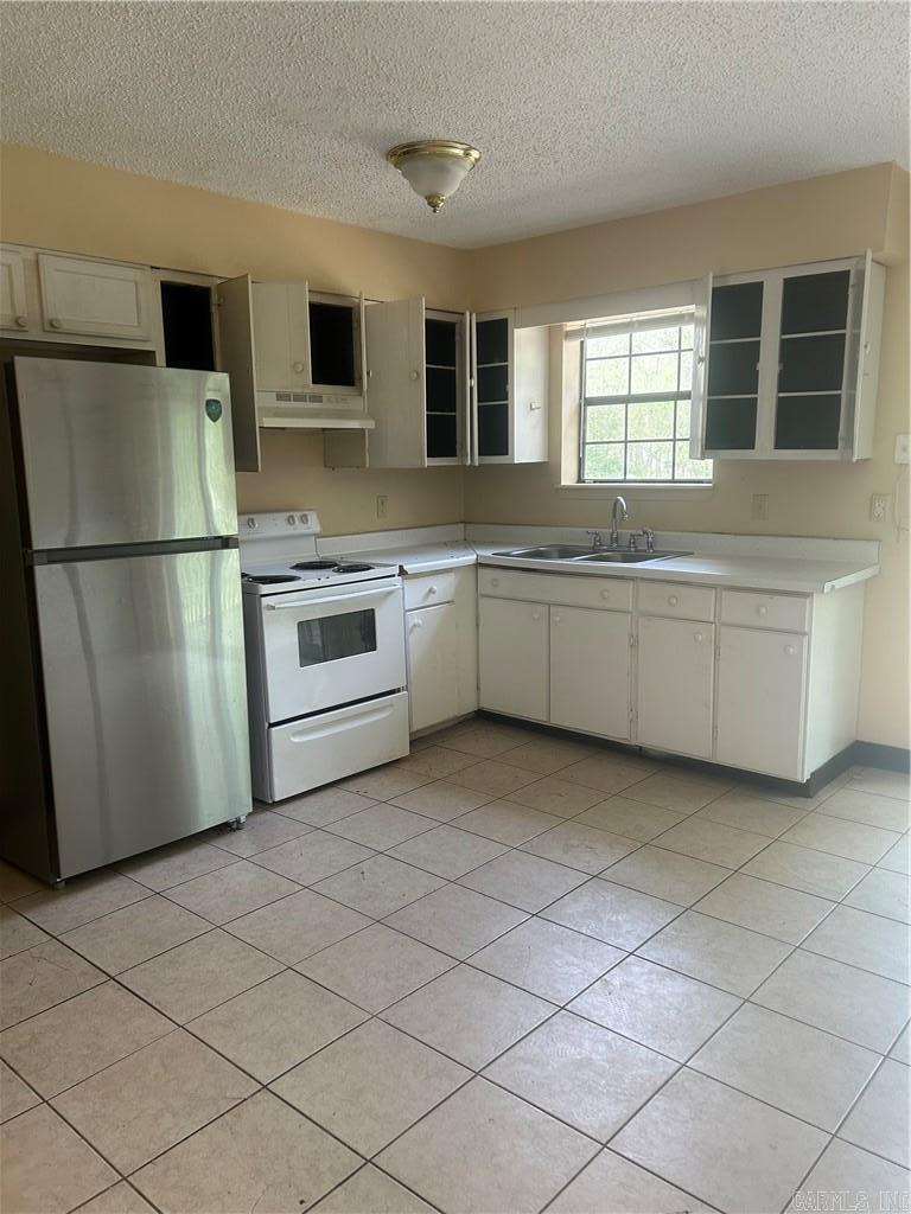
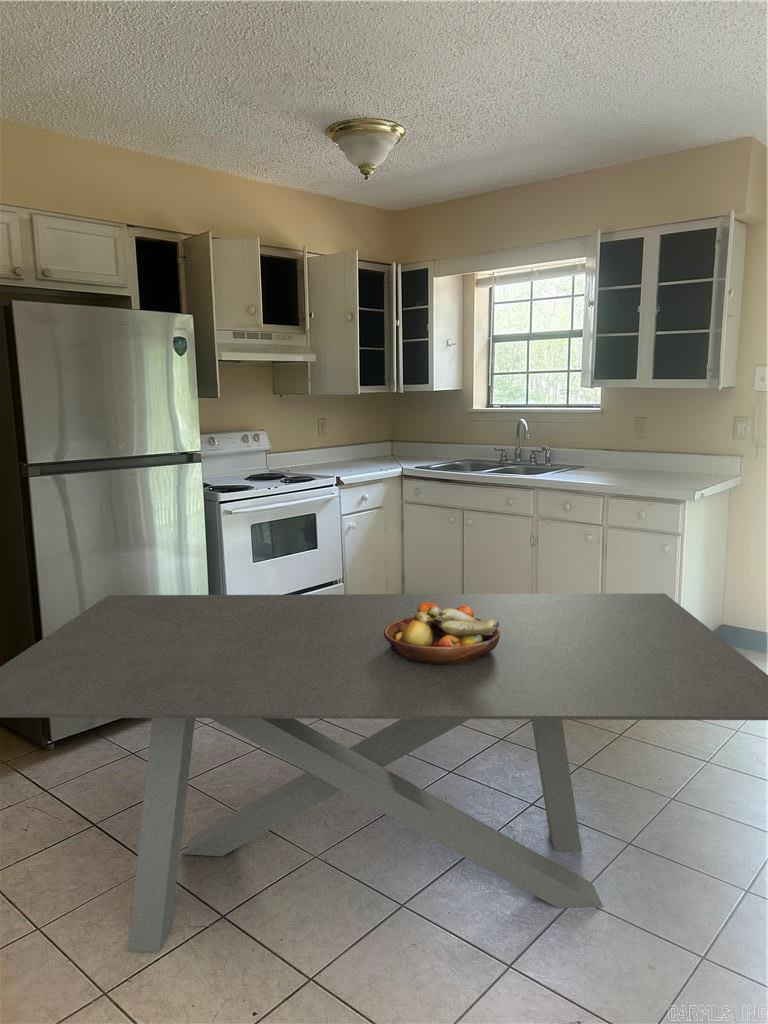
+ fruit bowl [384,602,500,665]
+ dining table [0,592,768,952]
